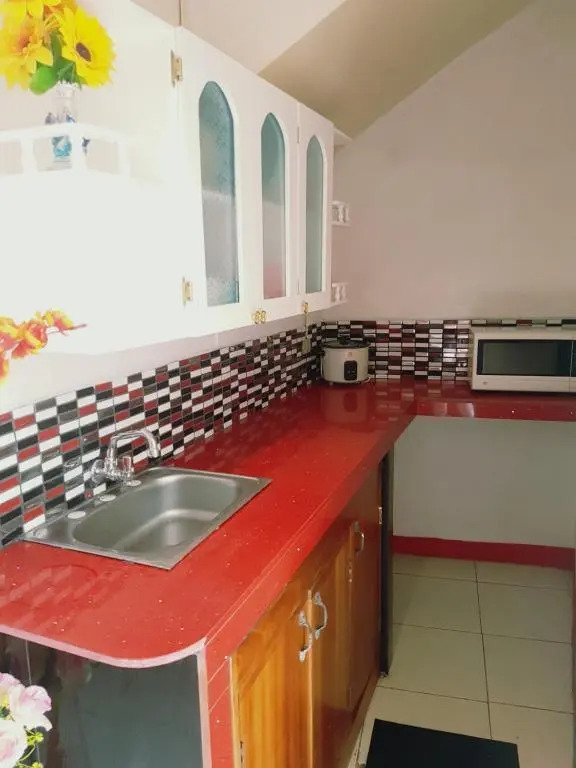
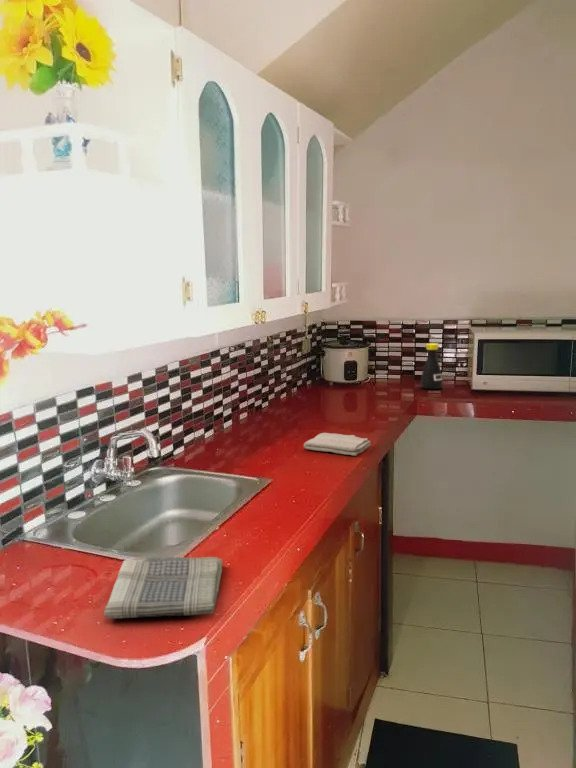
+ dish towel [103,556,224,619]
+ washcloth [303,432,372,457]
+ bottle [420,342,443,390]
